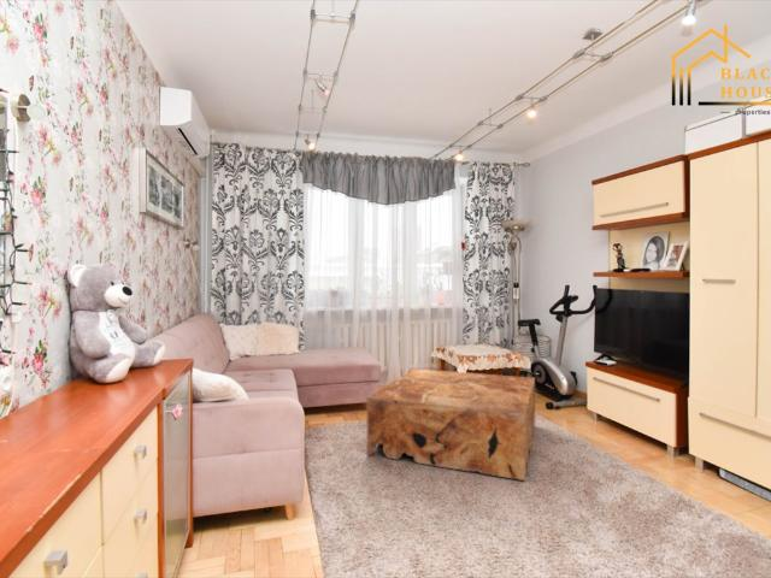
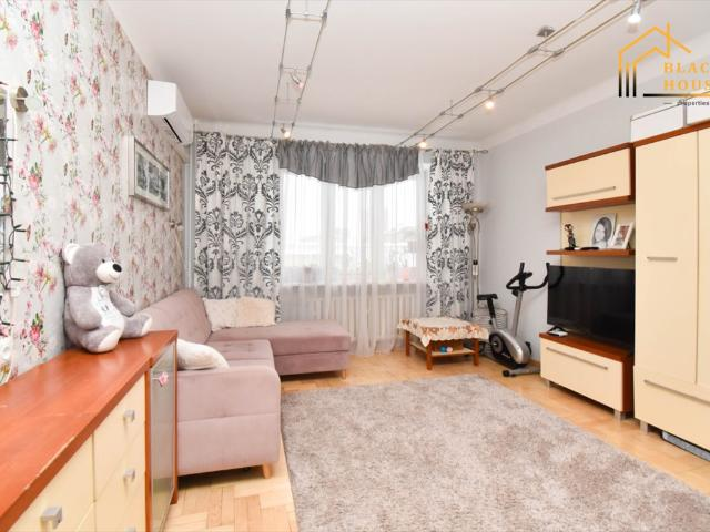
- coffee table [366,367,536,482]
